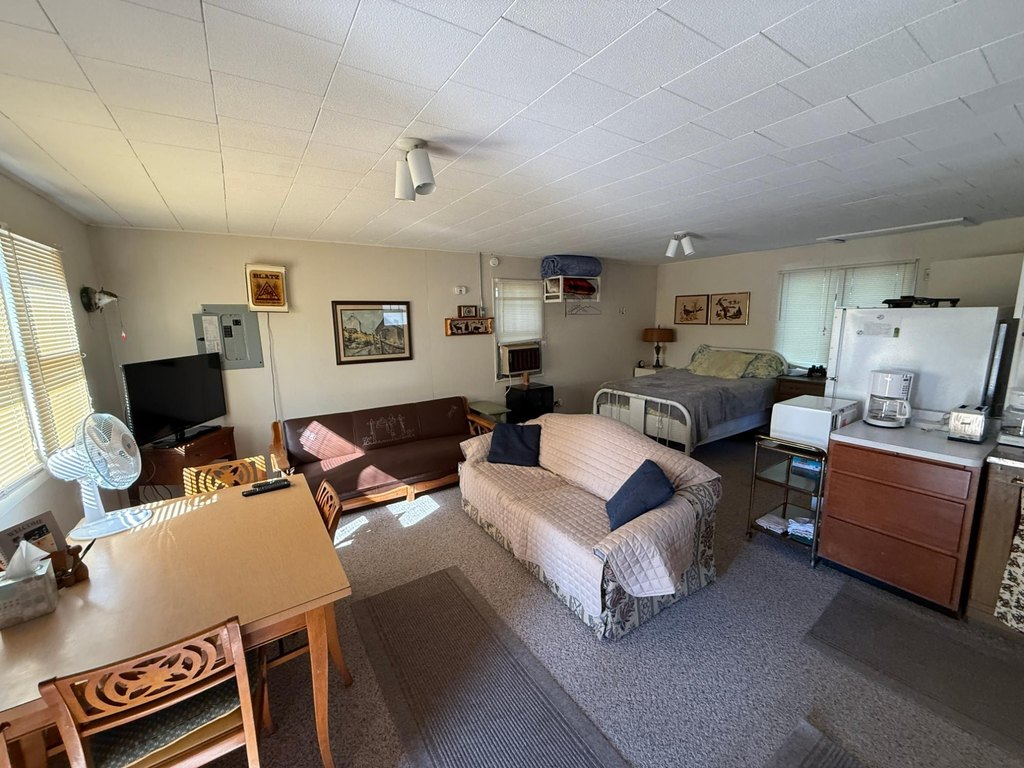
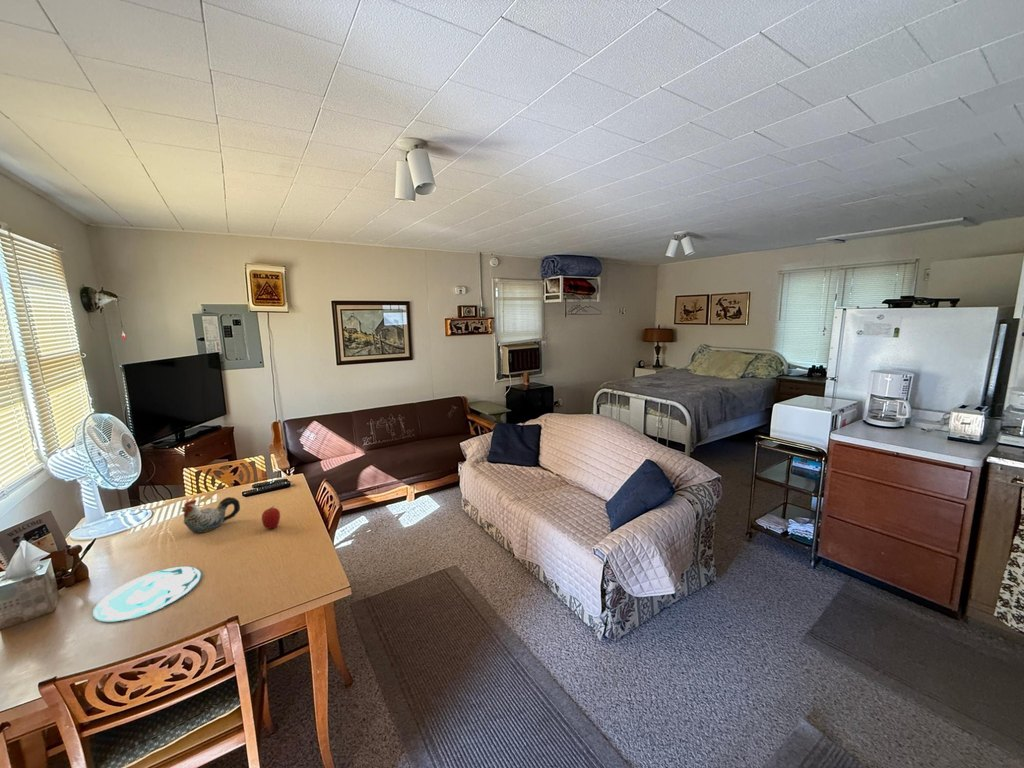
+ fruit [261,505,281,530]
+ chicken figurine [180,496,241,534]
+ plate [92,565,203,622]
